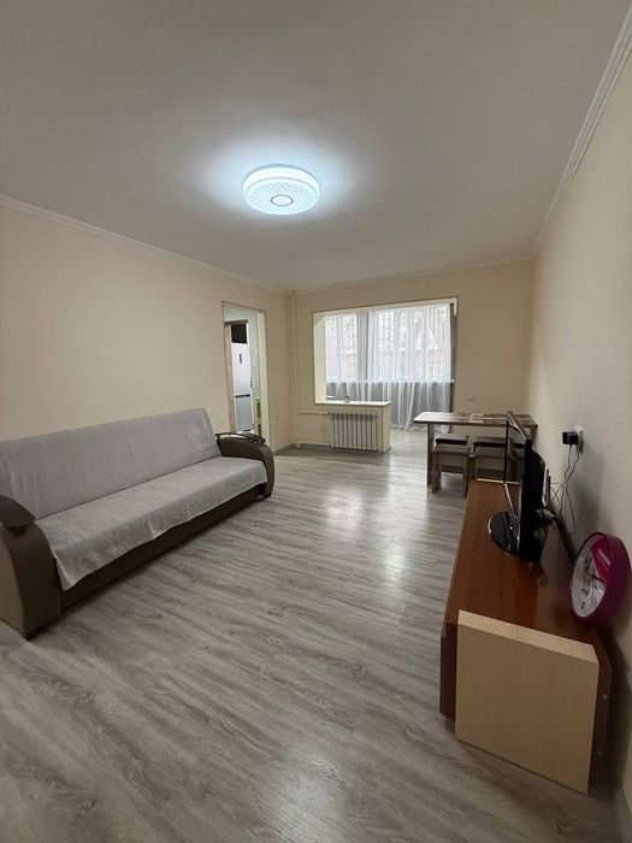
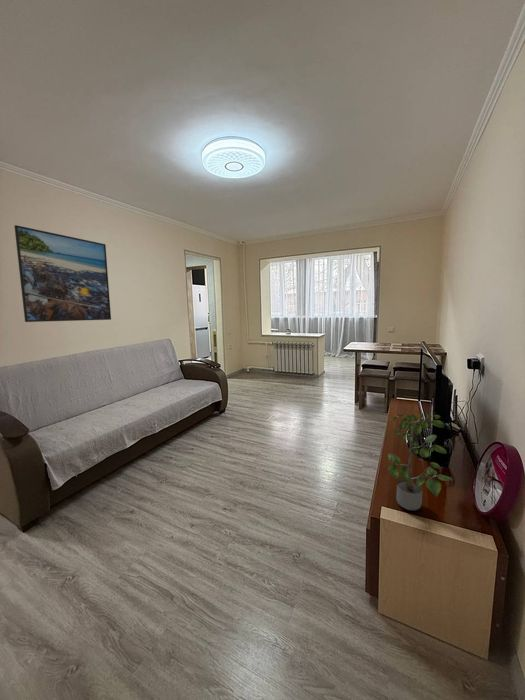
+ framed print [13,224,112,323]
+ potted plant [387,410,455,511]
